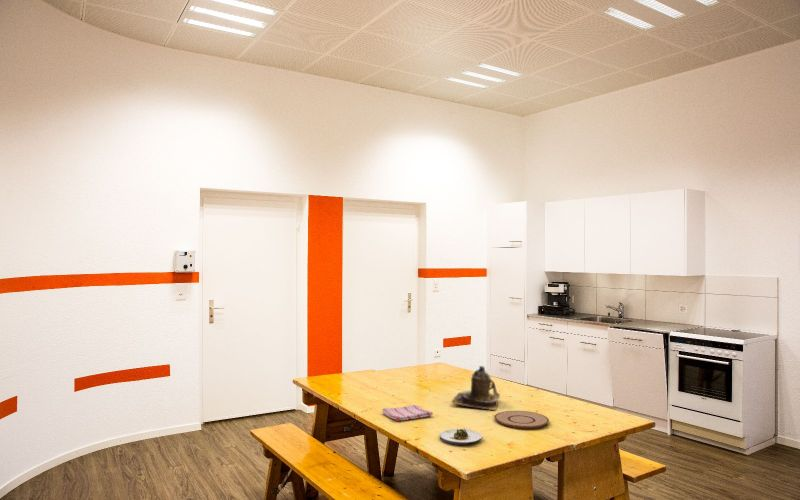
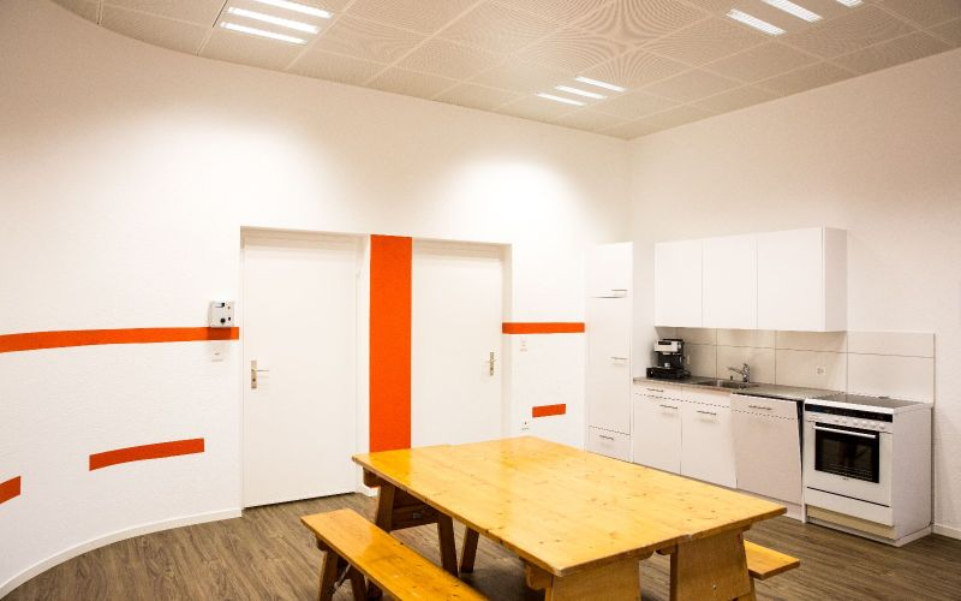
- teapot [451,365,501,411]
- salad plate [439,428,483,446]
- dish towel [381,404,434,422]
- plate [494,410,550,430]
